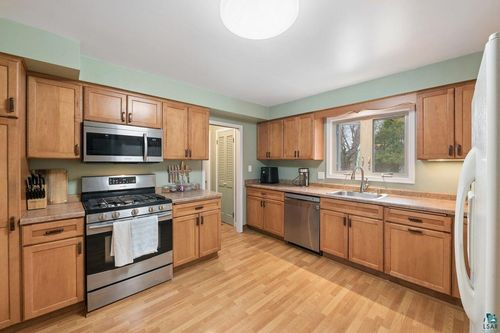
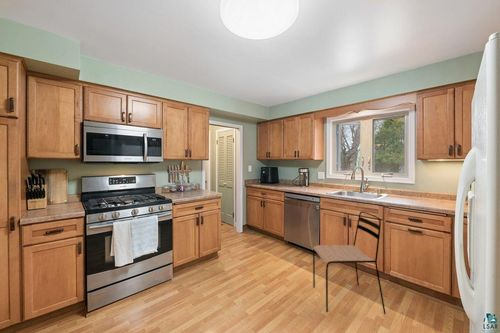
+ dining chair [312,211,387,315]
